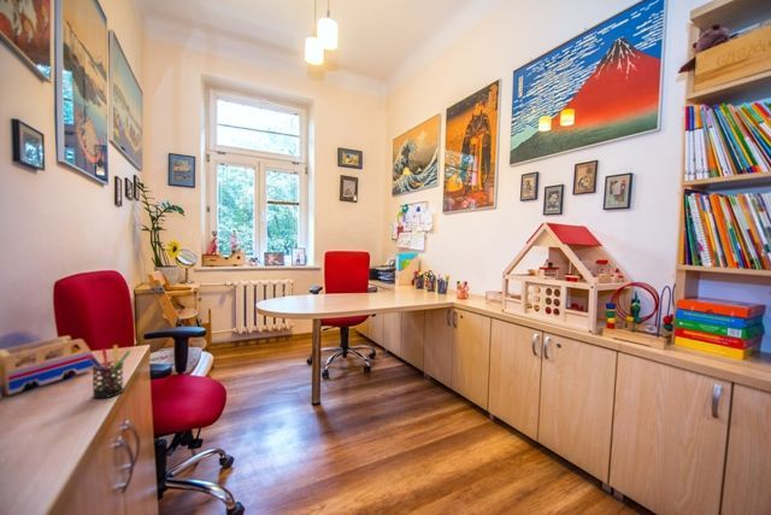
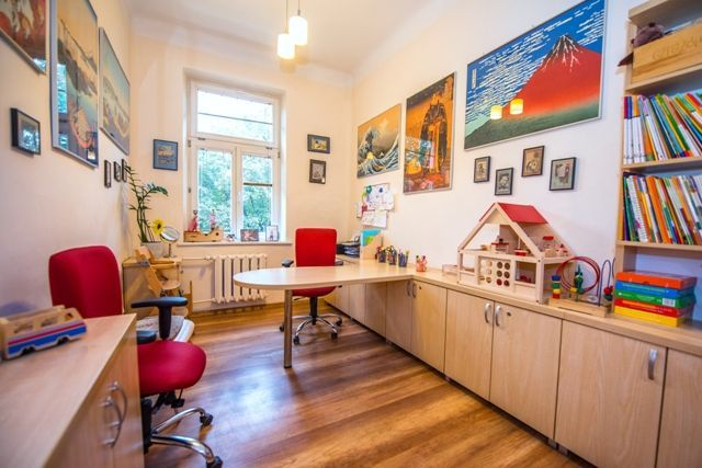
- pen holder [86,344,133,399]
